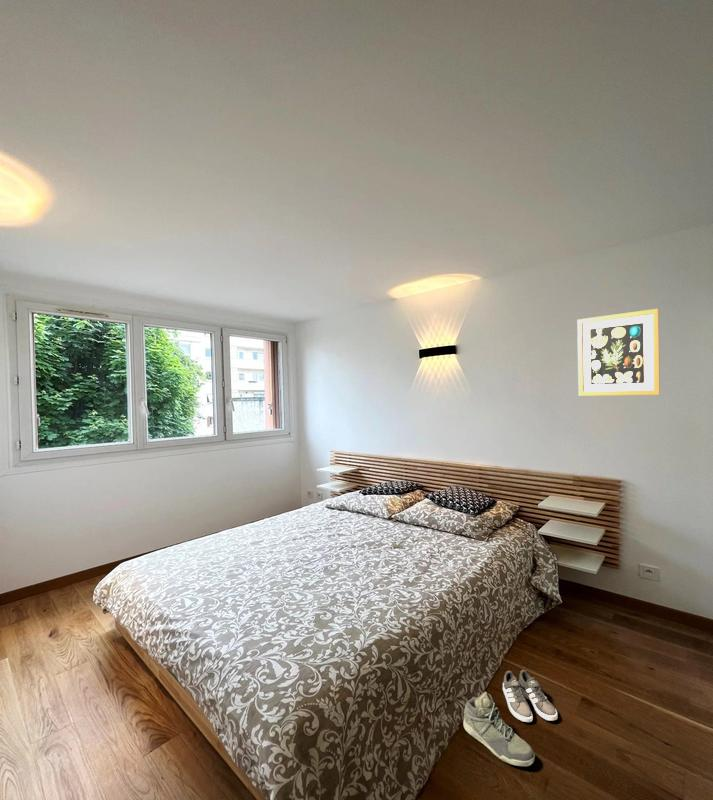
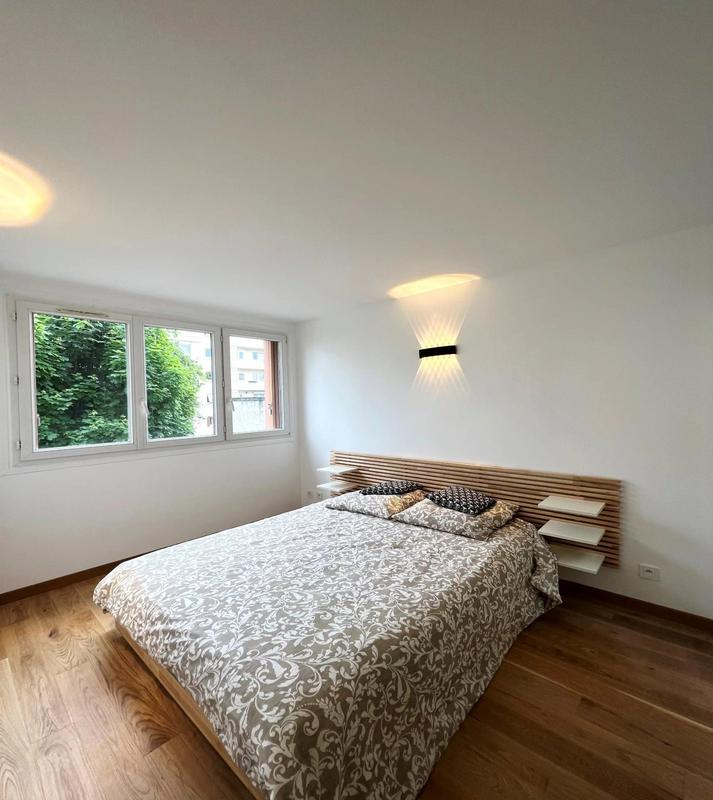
- shoe [502,669,559,723]
- sneaker [462,691,536,767]
- wall art [576,308,661,397]
